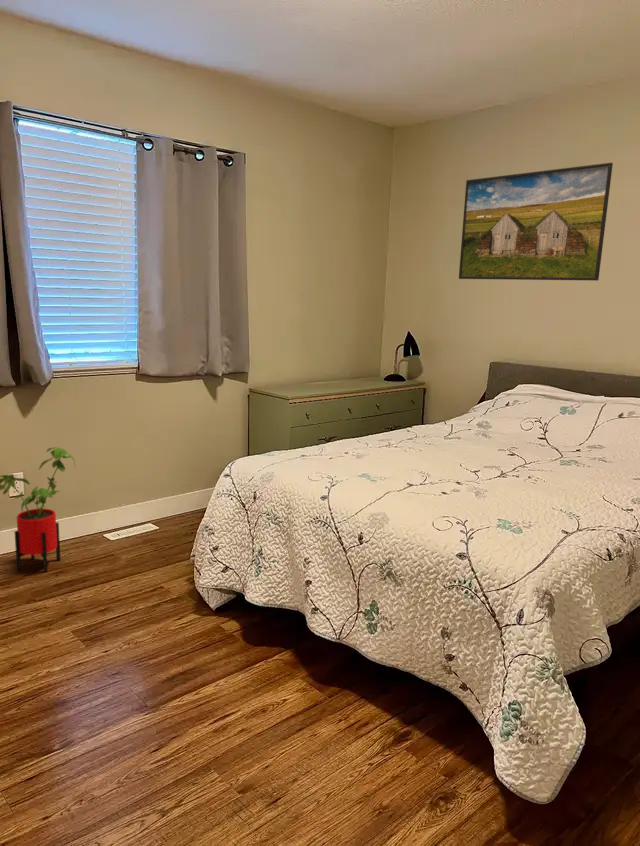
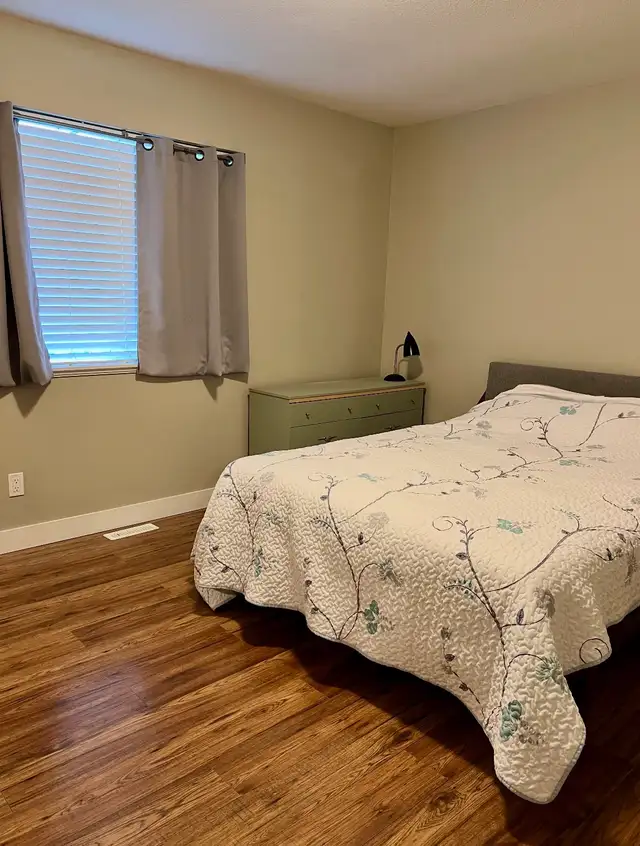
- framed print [458,162,614,282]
- house plant [0,446,77,573]
